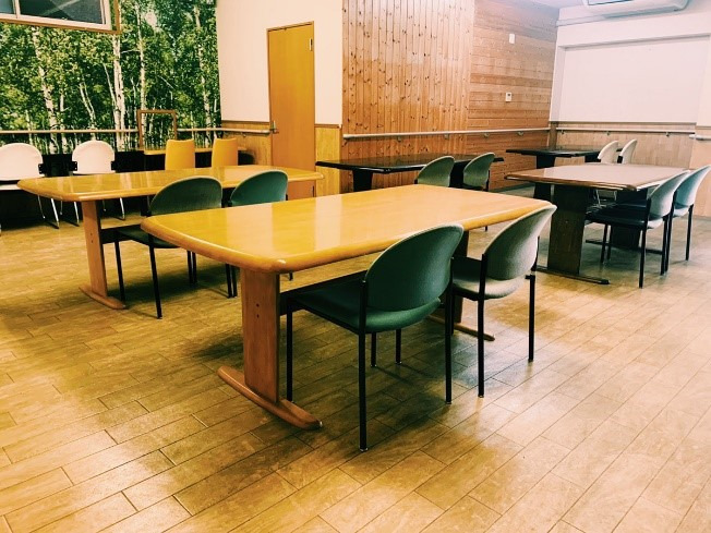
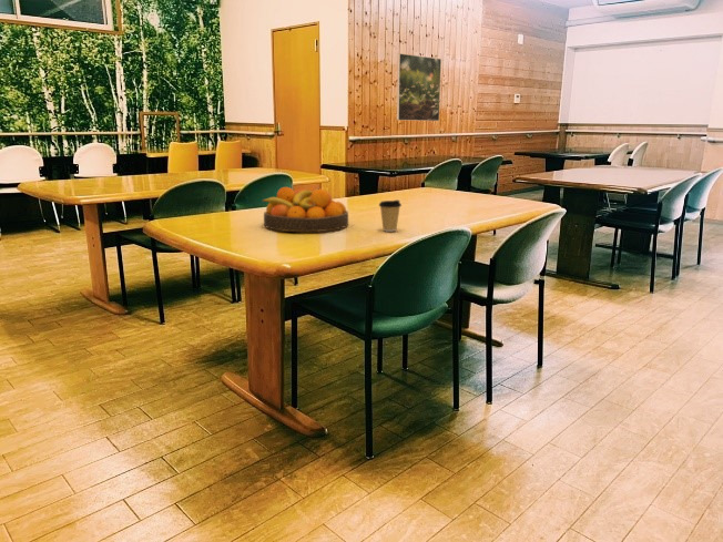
+ coffee cup [378,200,403,233]
+ fruit bowl [261,186,349,233]
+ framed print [396,52,442,122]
